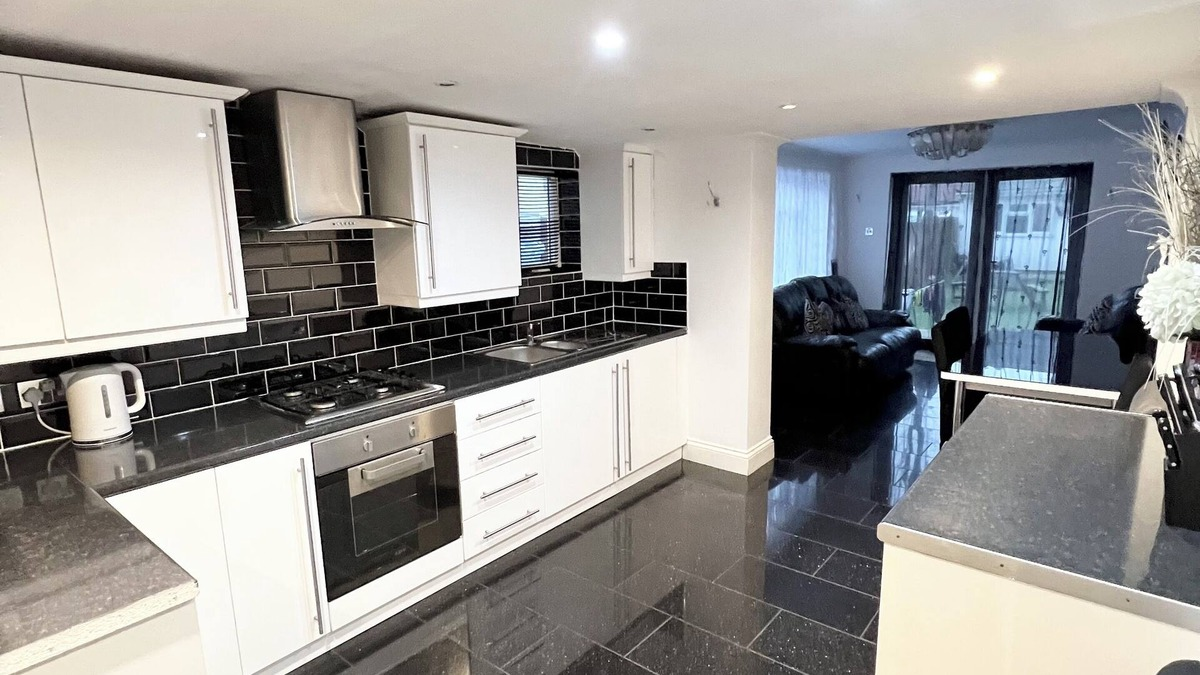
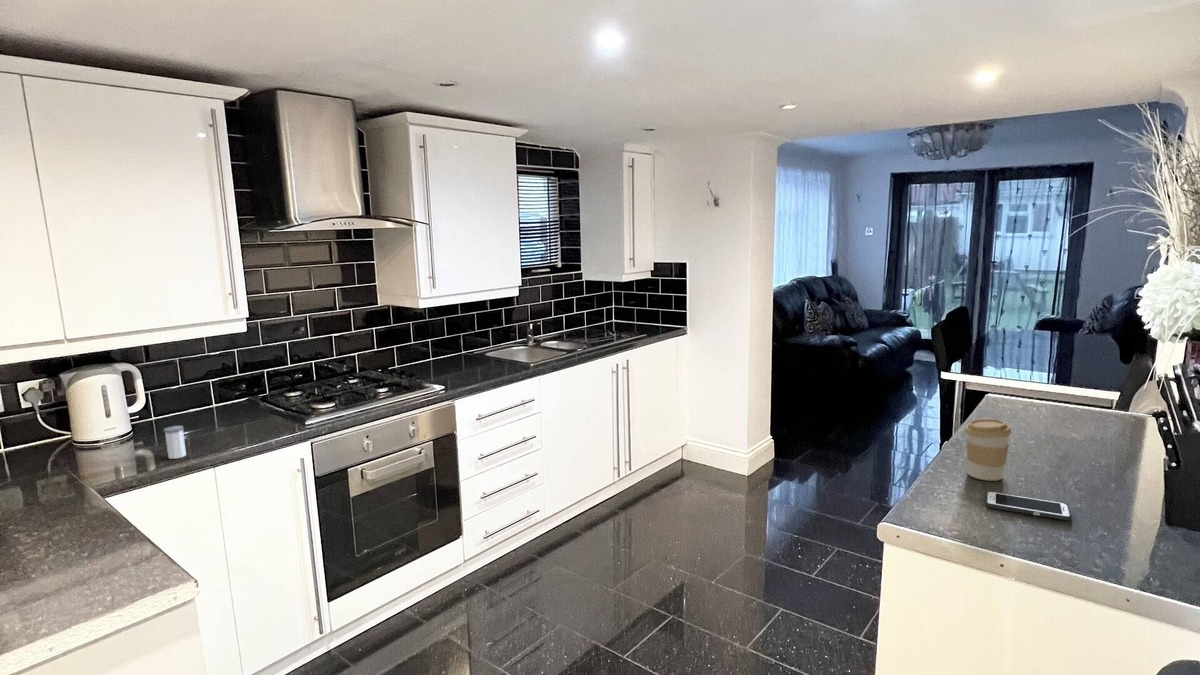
+ salt shaker [163,425,187,460]
+ cell phone [984,490,1072,521]
+ coffee cup [963,418,1013,482]
